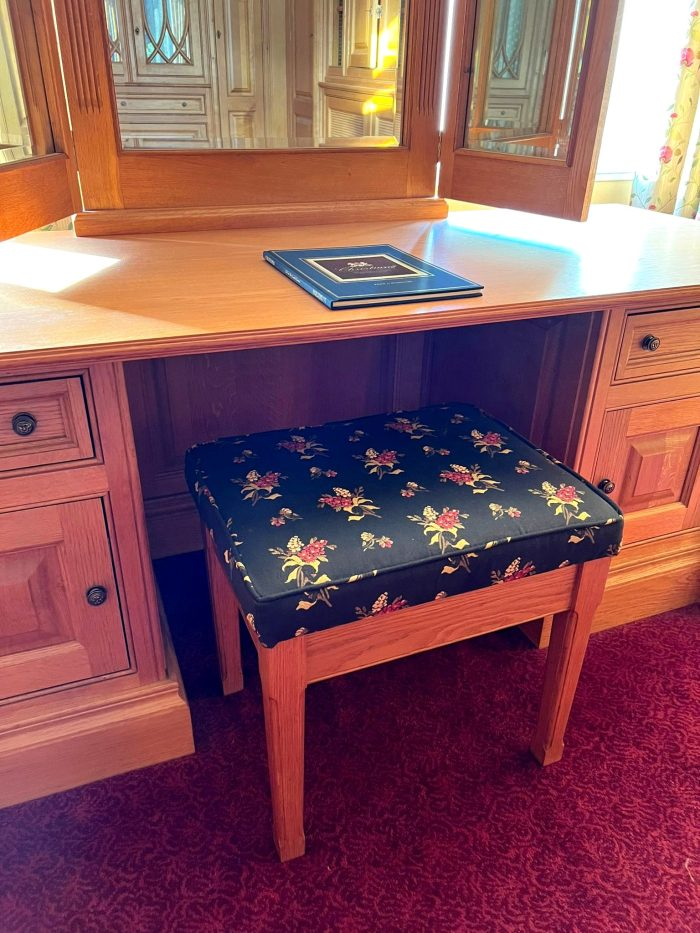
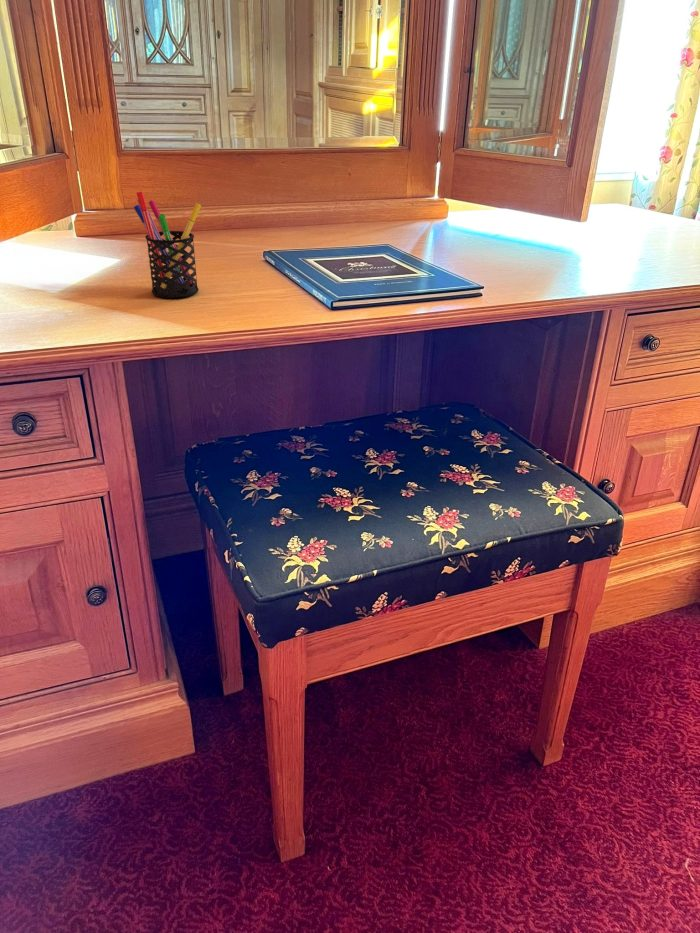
+ pen holder [133,191,202,299]
